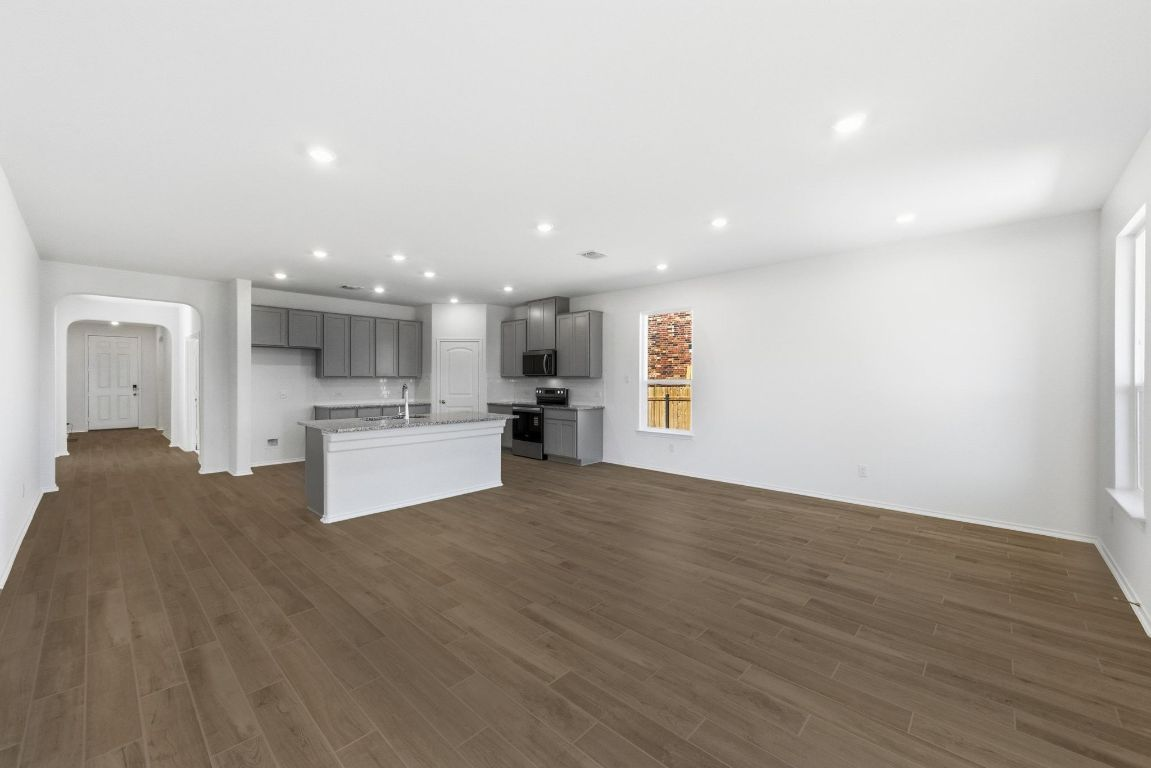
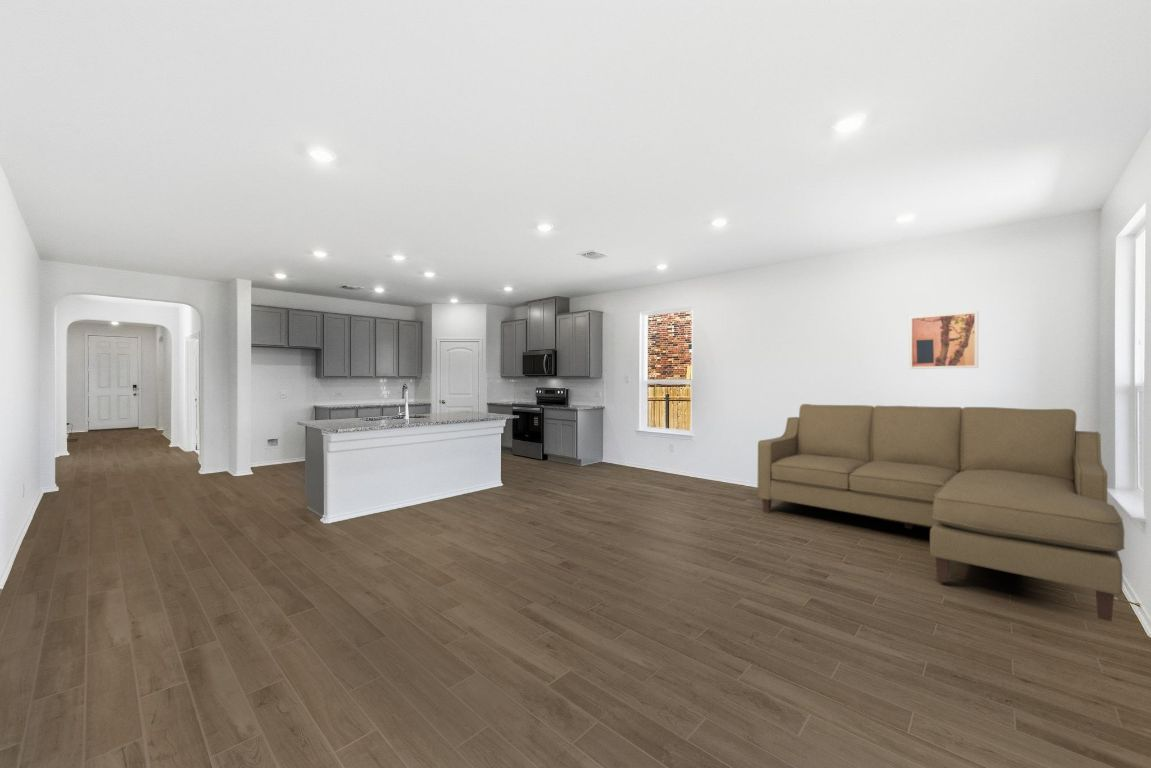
+ wall art [908,310,979,370]
+ sofa [756,403,1126,623]
